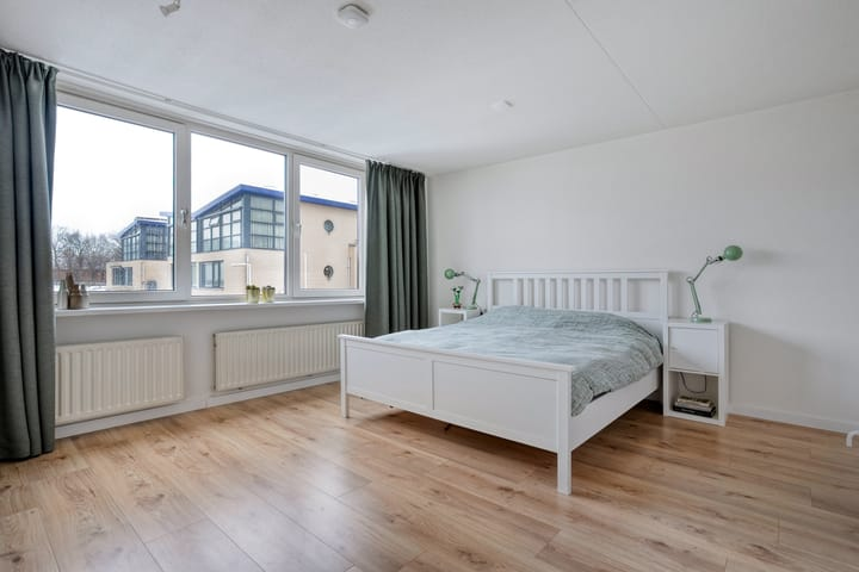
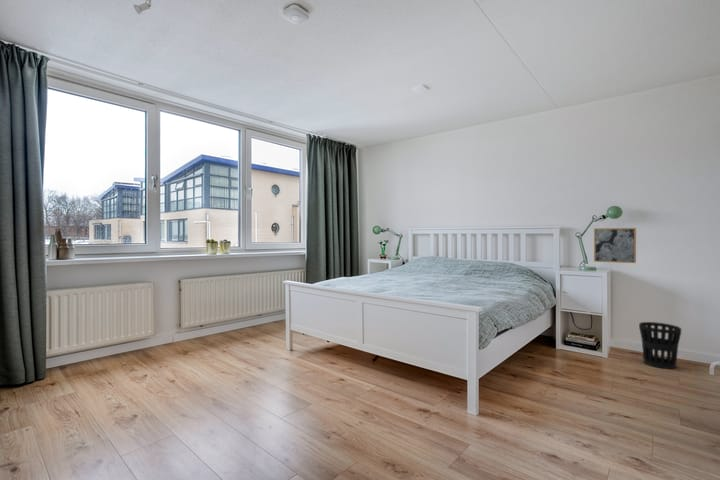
+ wall art [593,227,637,264]
+ wastebasket [638,321,682,370]
